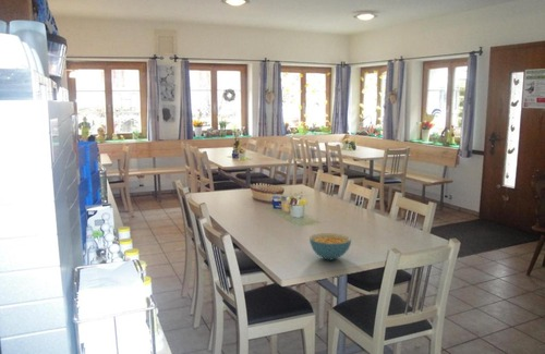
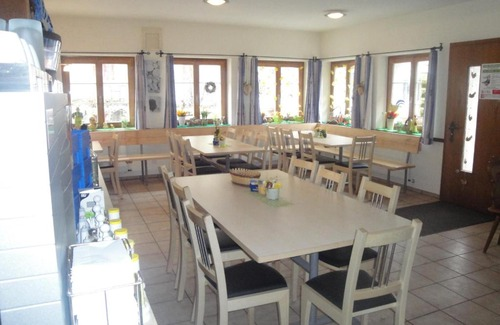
- cereal bowl [308,232,352,260]
